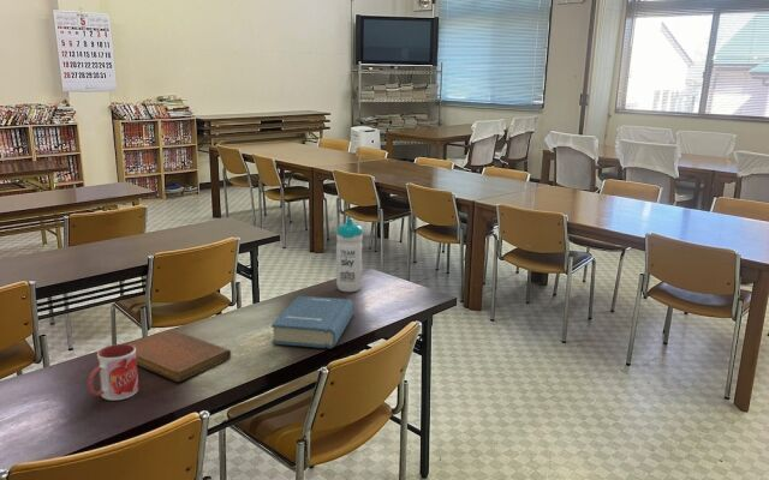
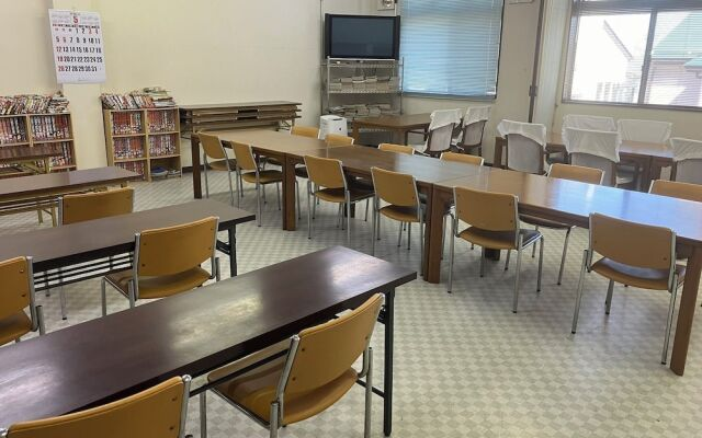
- water bottle [335,217,364,293]
- hardback book [270,294,354,349]
- mug [87,343,139,402]
- notebook [126,328,232,383]
